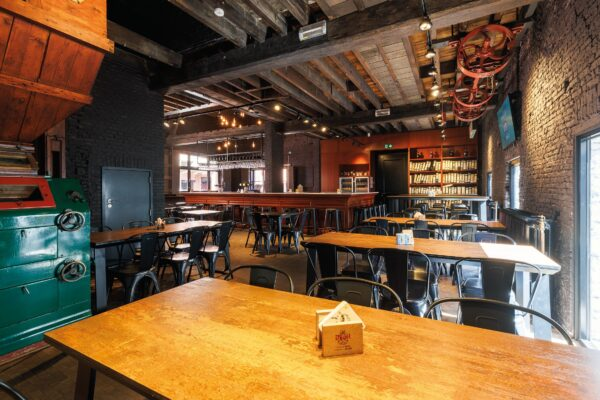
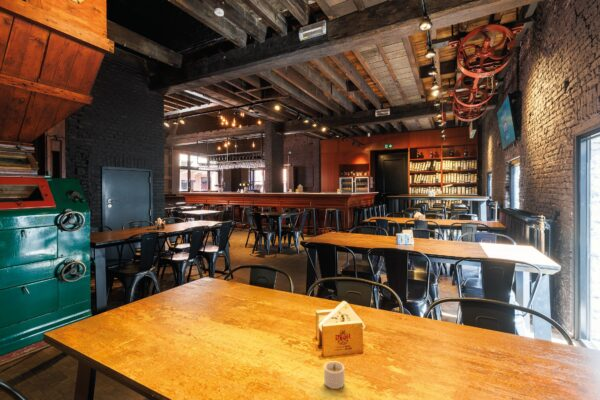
+ candle [323,360,346,390]
